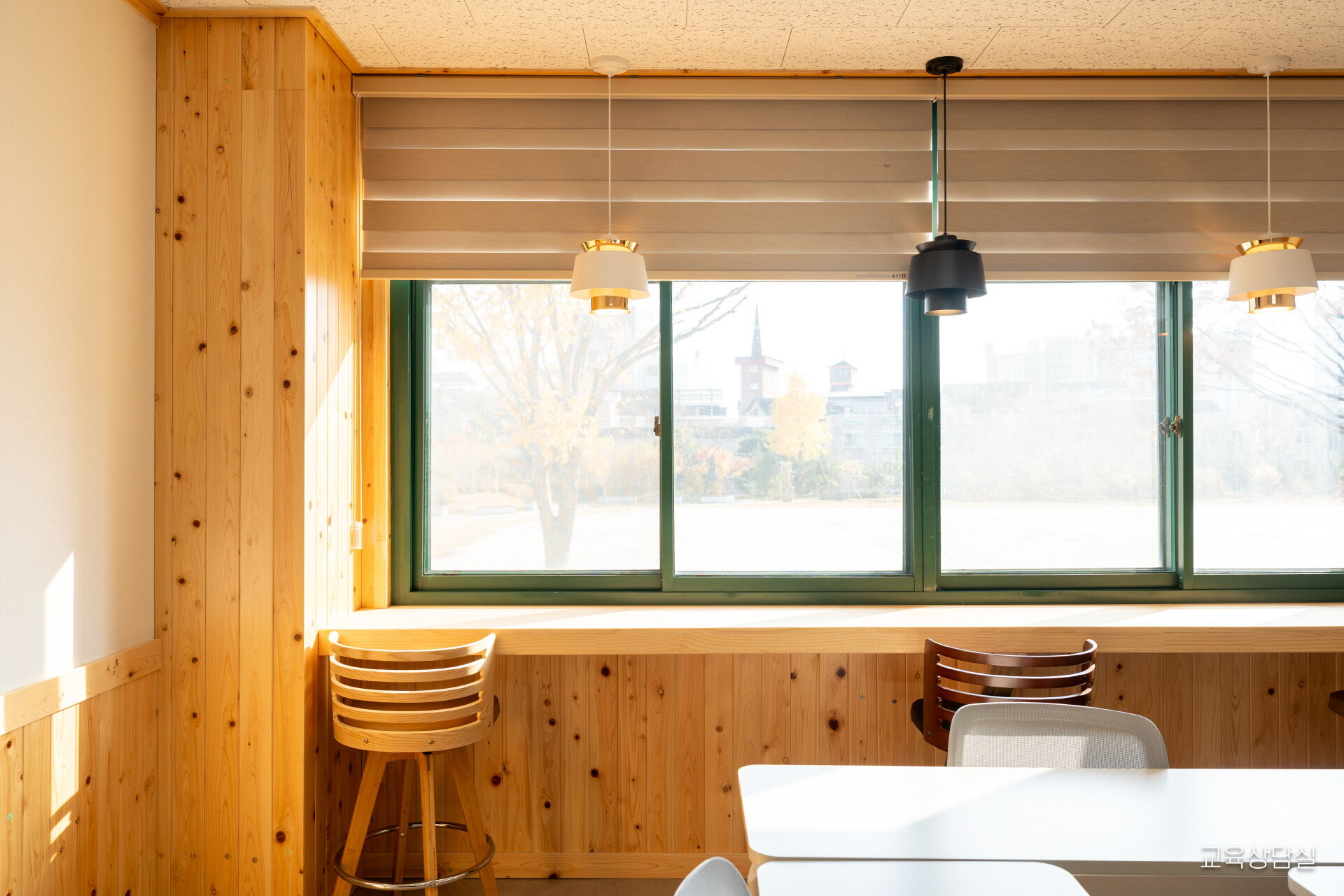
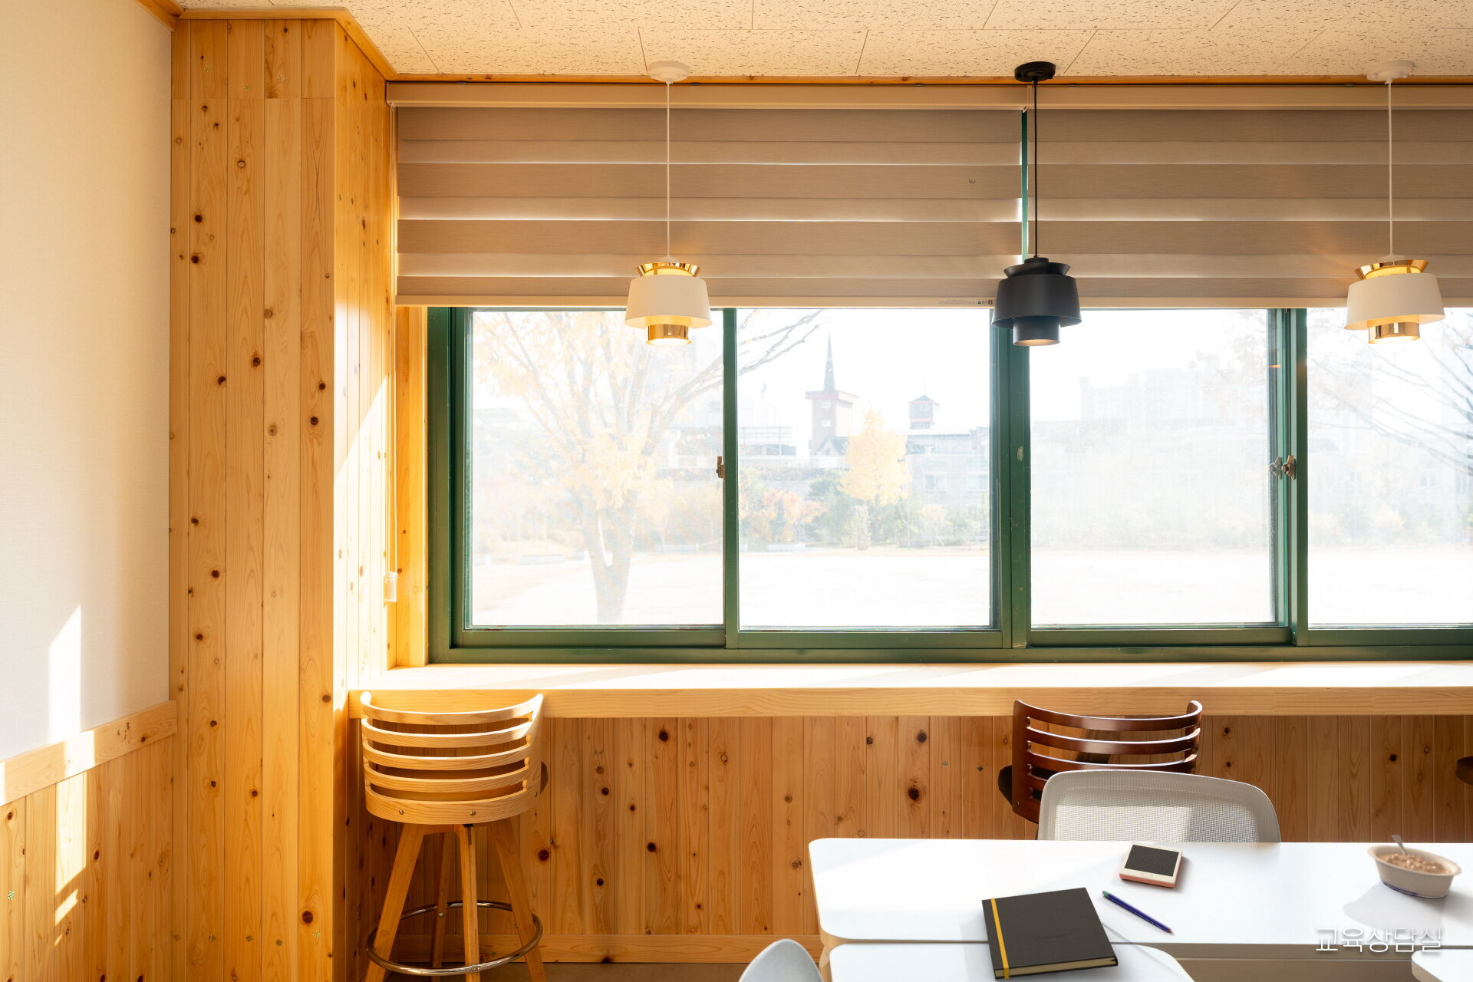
+ notepad [981,887,1119,981]
+ legume [1367,834,1463,899]
+ cell phone [1119,841,1183,889]
+ pen [1101,890,1173,933]
